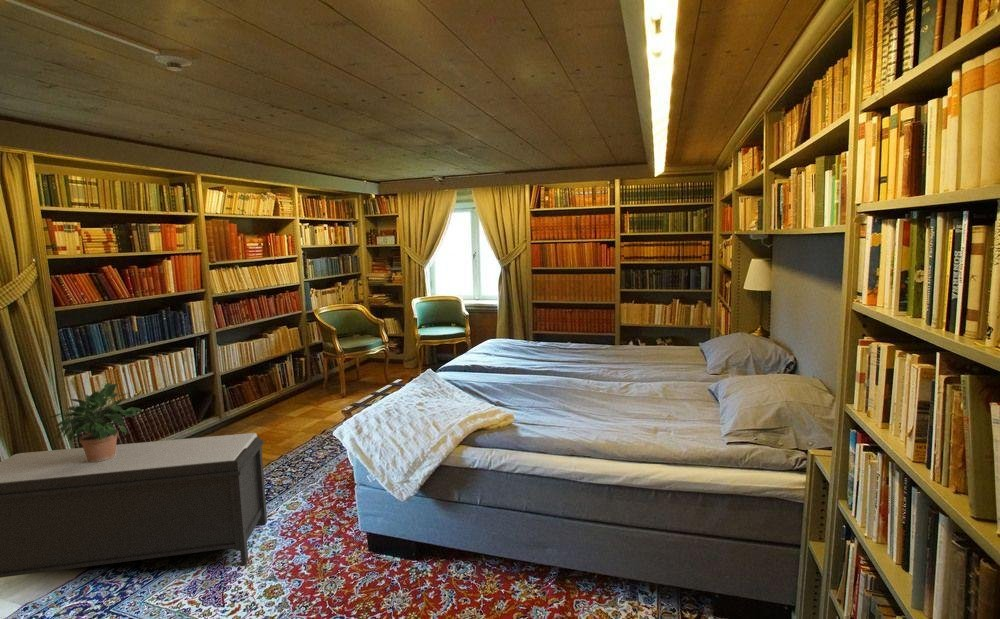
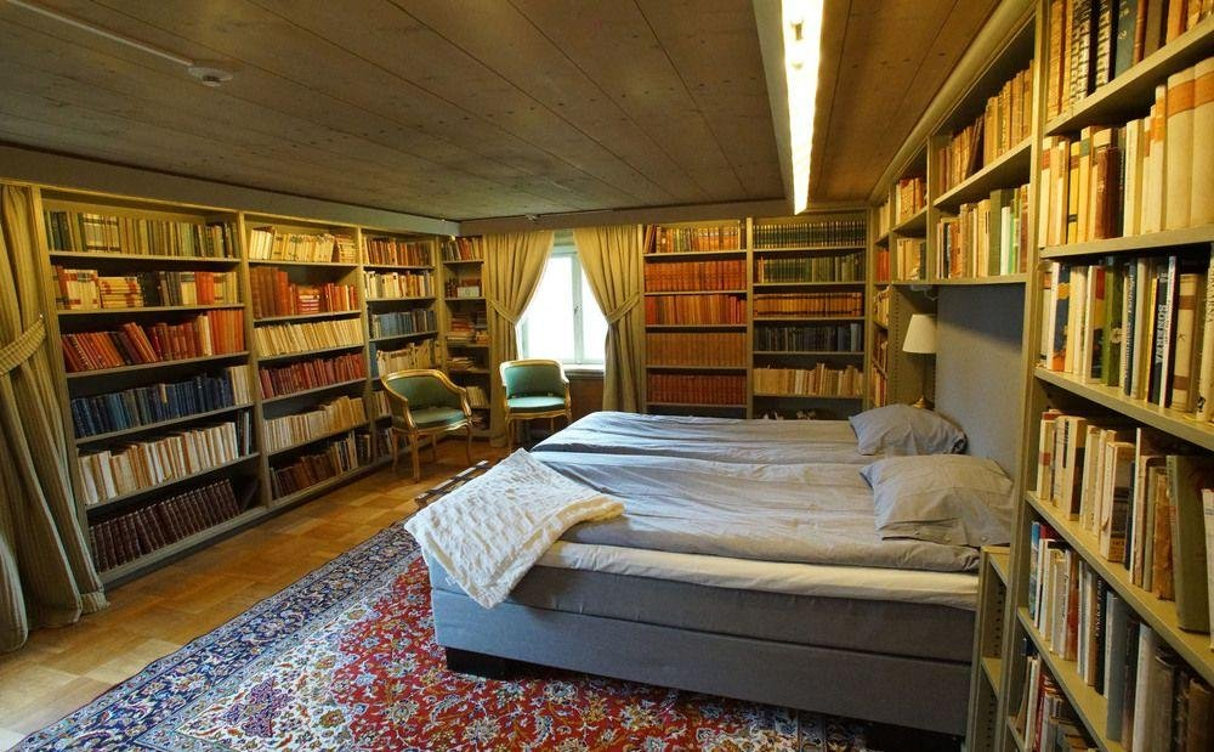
- potted plant [48,382,143,462]
- bench [0,432,268,579]
